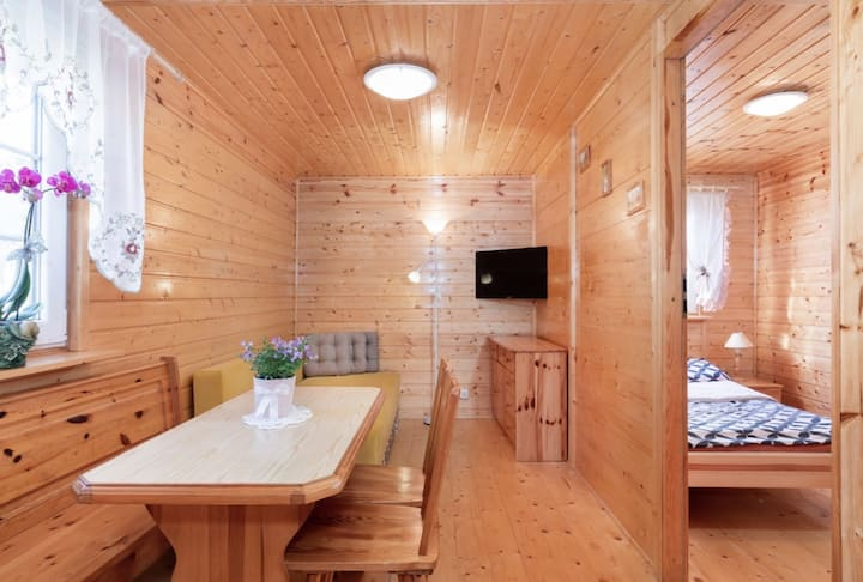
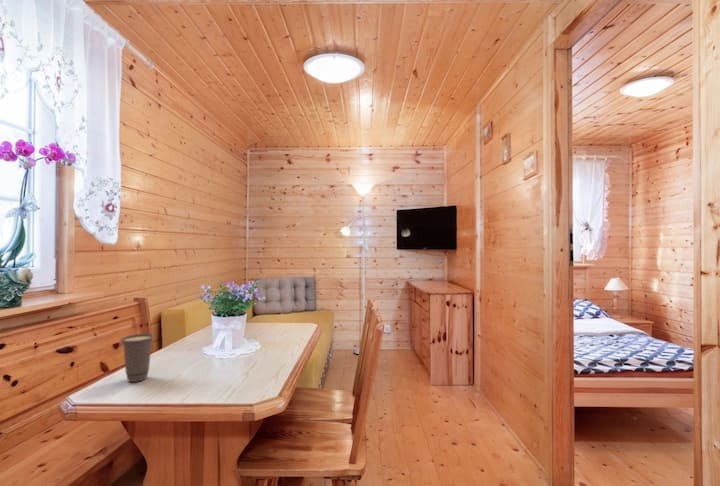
+ cup [119,333,156,383]
